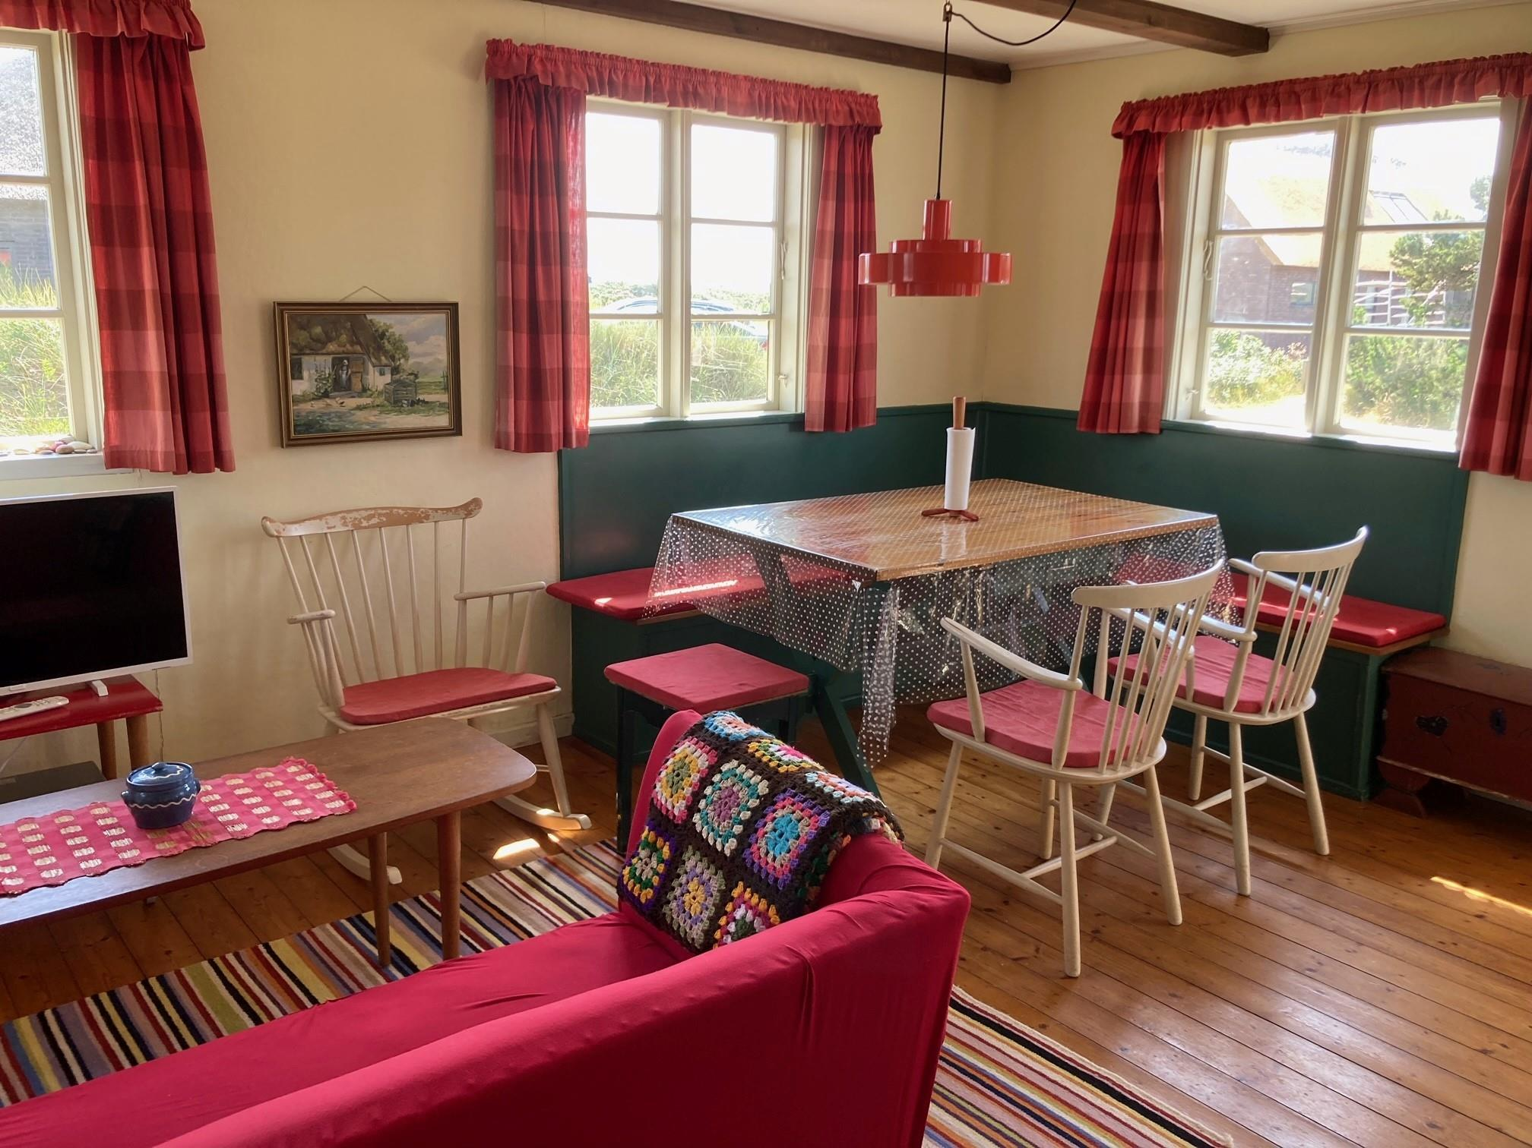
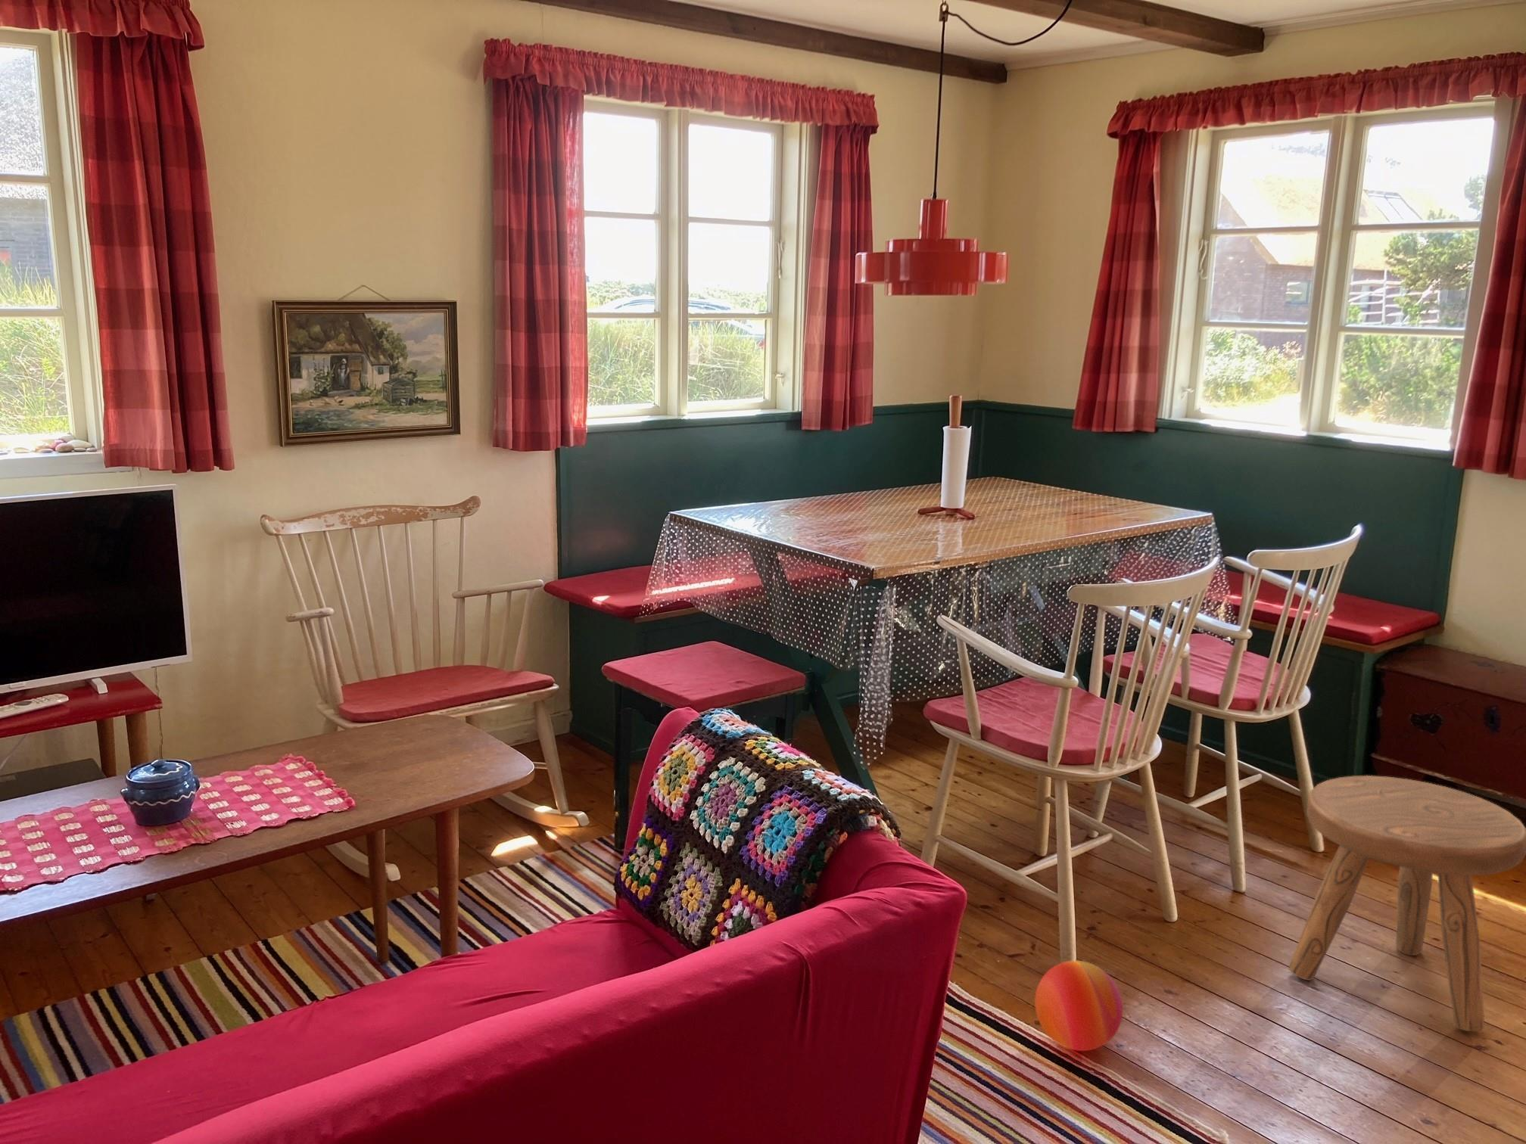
+ stool [1288,775,1526,1032]
+ ball [1035,960,1123,1051]
